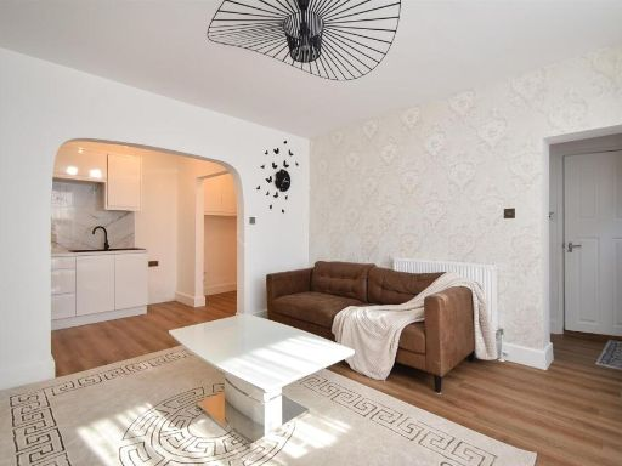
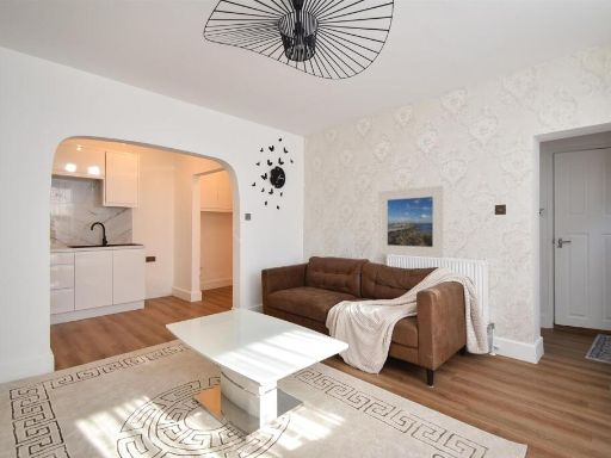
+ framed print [378,185,445,259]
